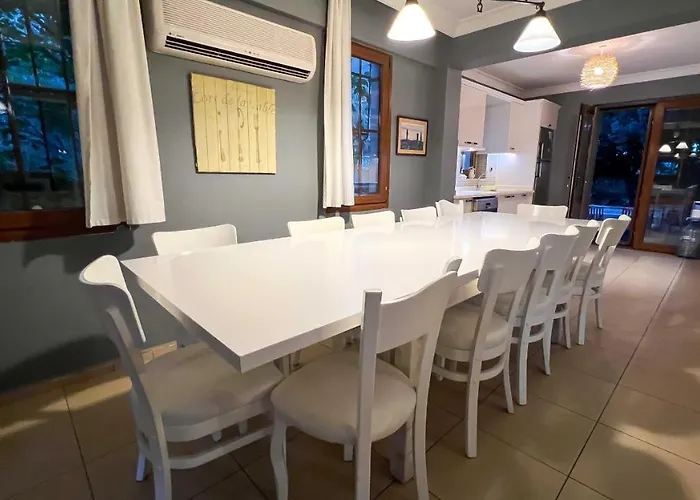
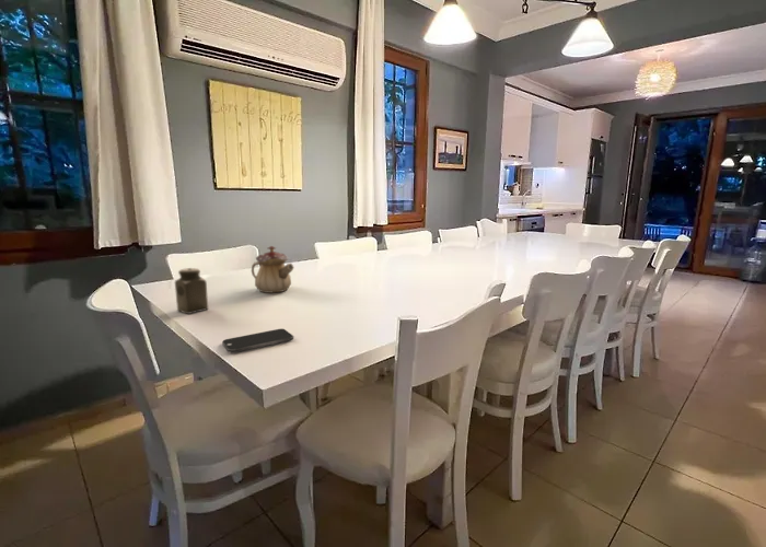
+ salt shaker [174,267,209,315]
+ teapot [251,245,295,294]
+ smartphone [221,328,294,353]
